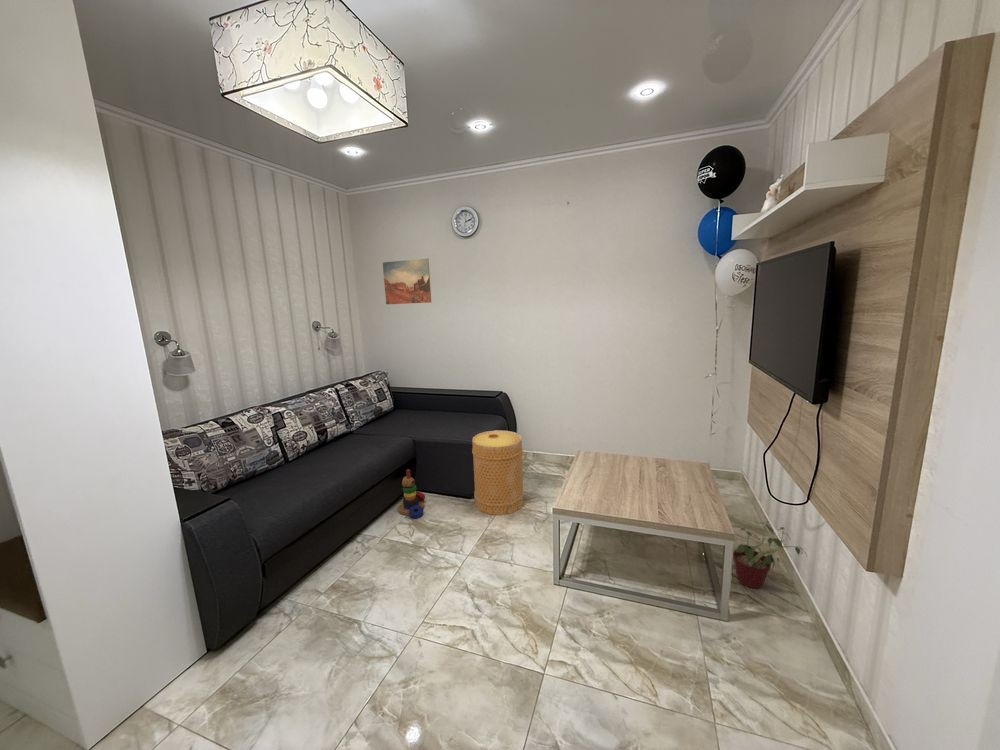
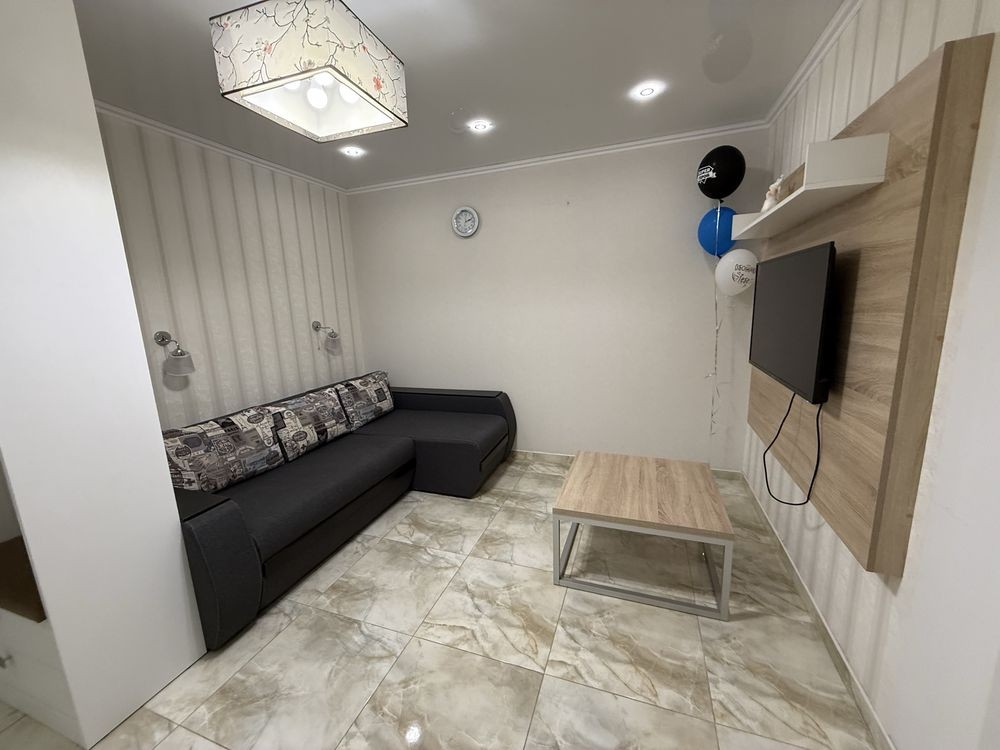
- wall art [382,258,432,305]
- stacking toy [397,468,426,519]
- potted plant [732,520,811,589]
- basket [471,429,525,516]
